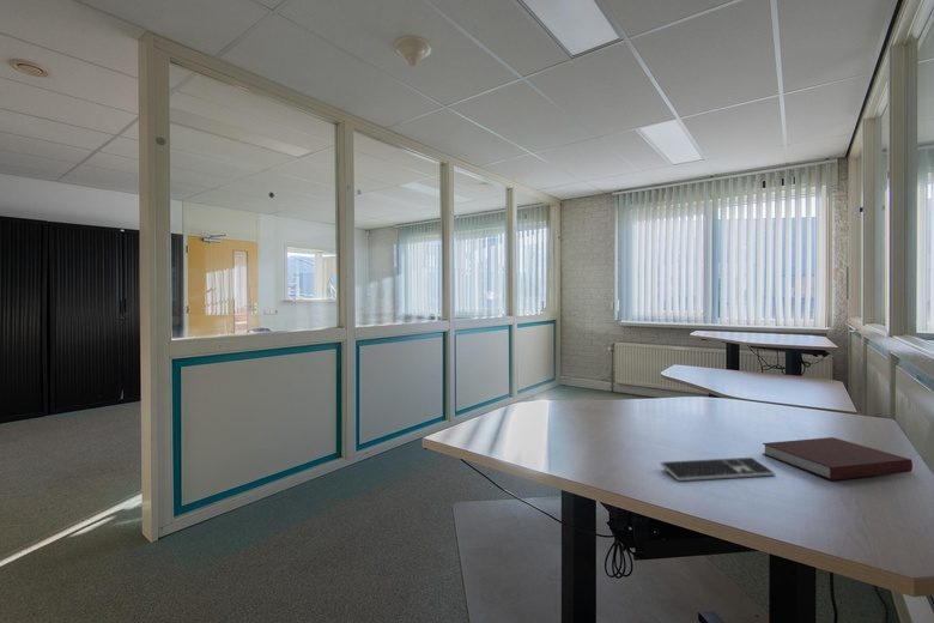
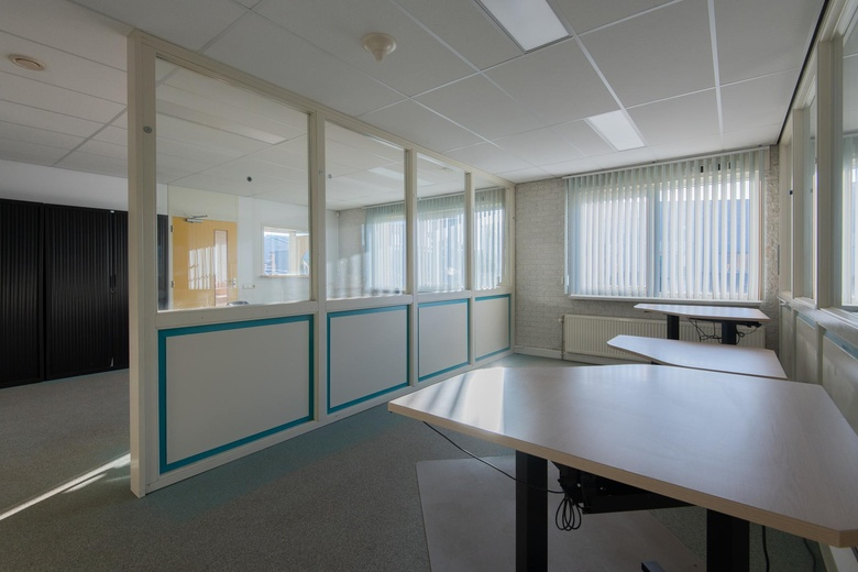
- notebook [762,436,914,482]
- keyboard [659,456,777,482]
